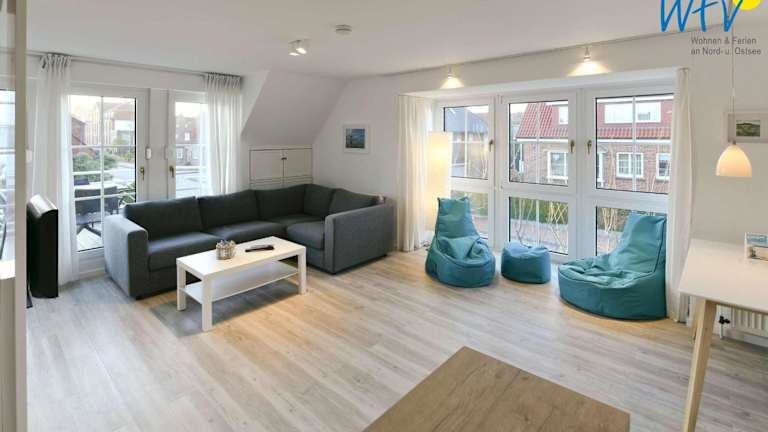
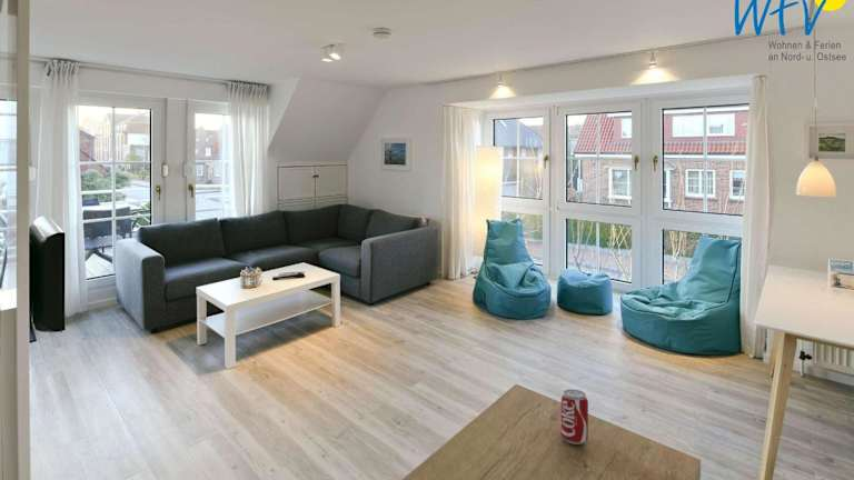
+ beverage can [560,389,589,446]
